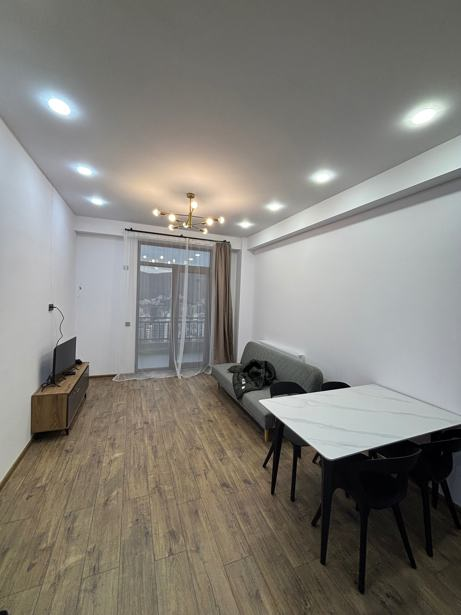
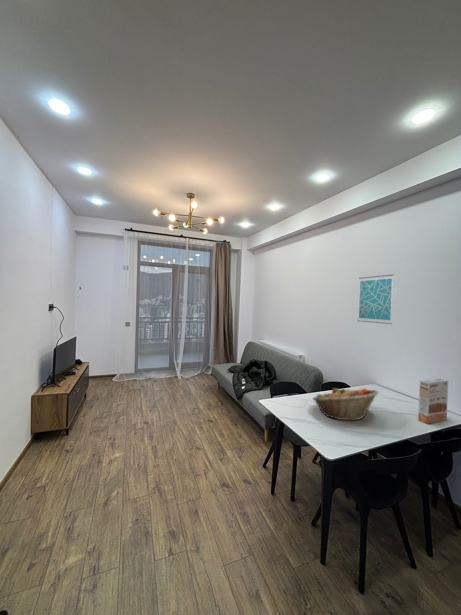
+ wall art [356,273,395,325]
+ fruit basket [311,386,380,421]
+ cereal box [417,377,449,425]
